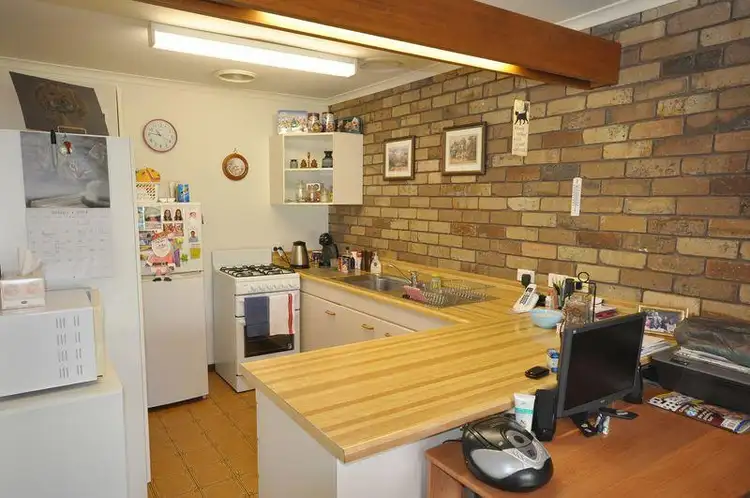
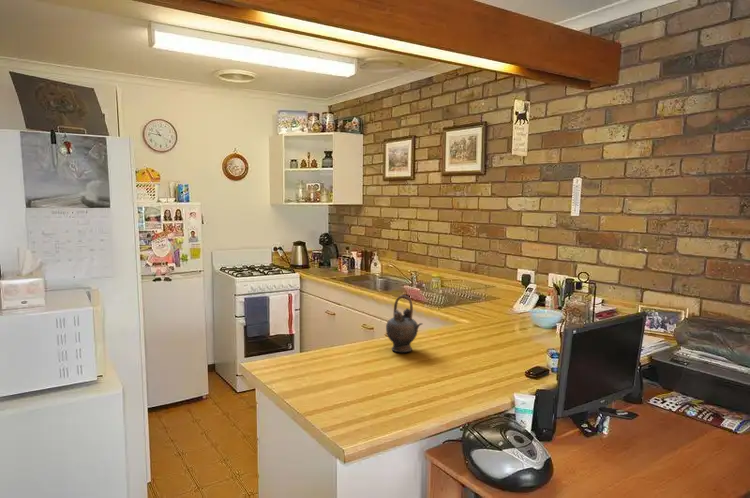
+ teapot [385,294,423,353]
